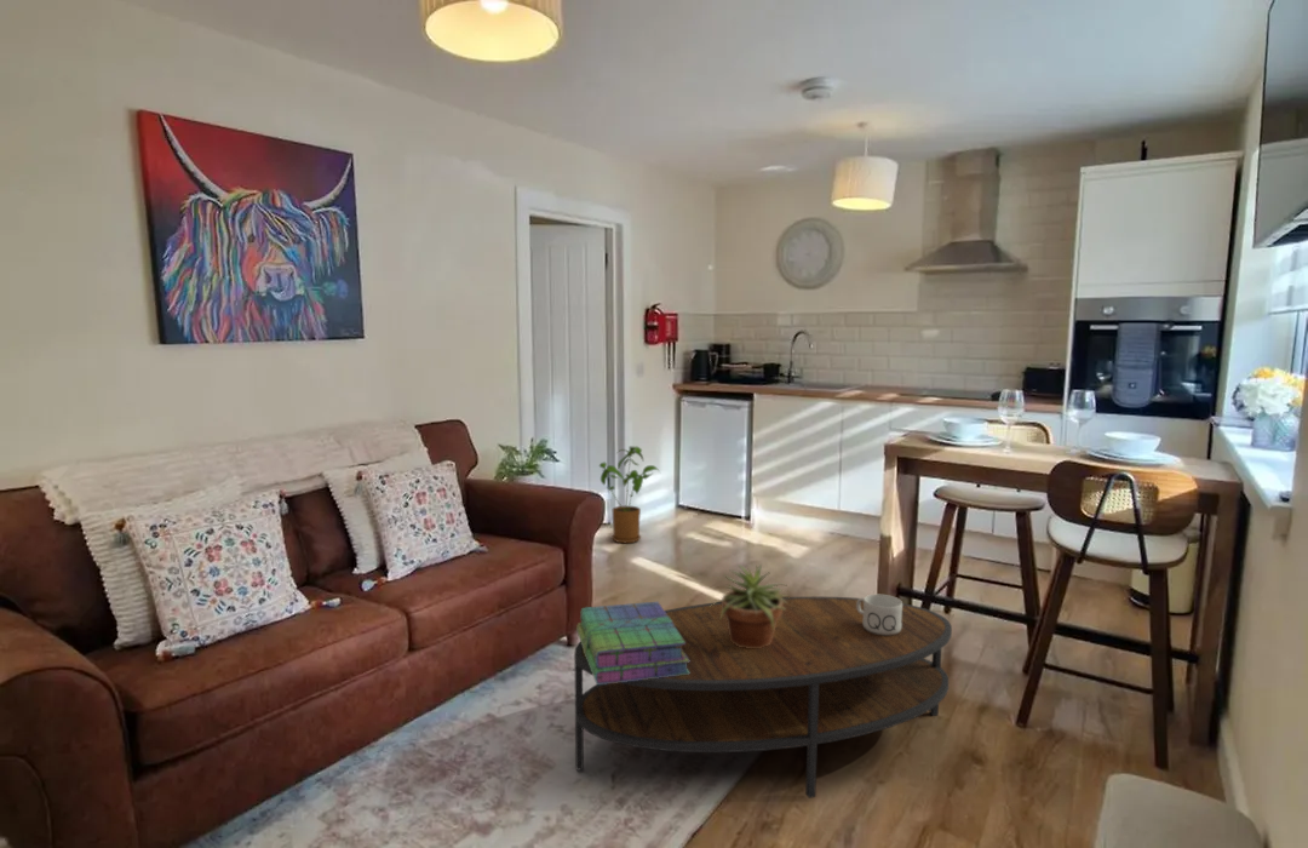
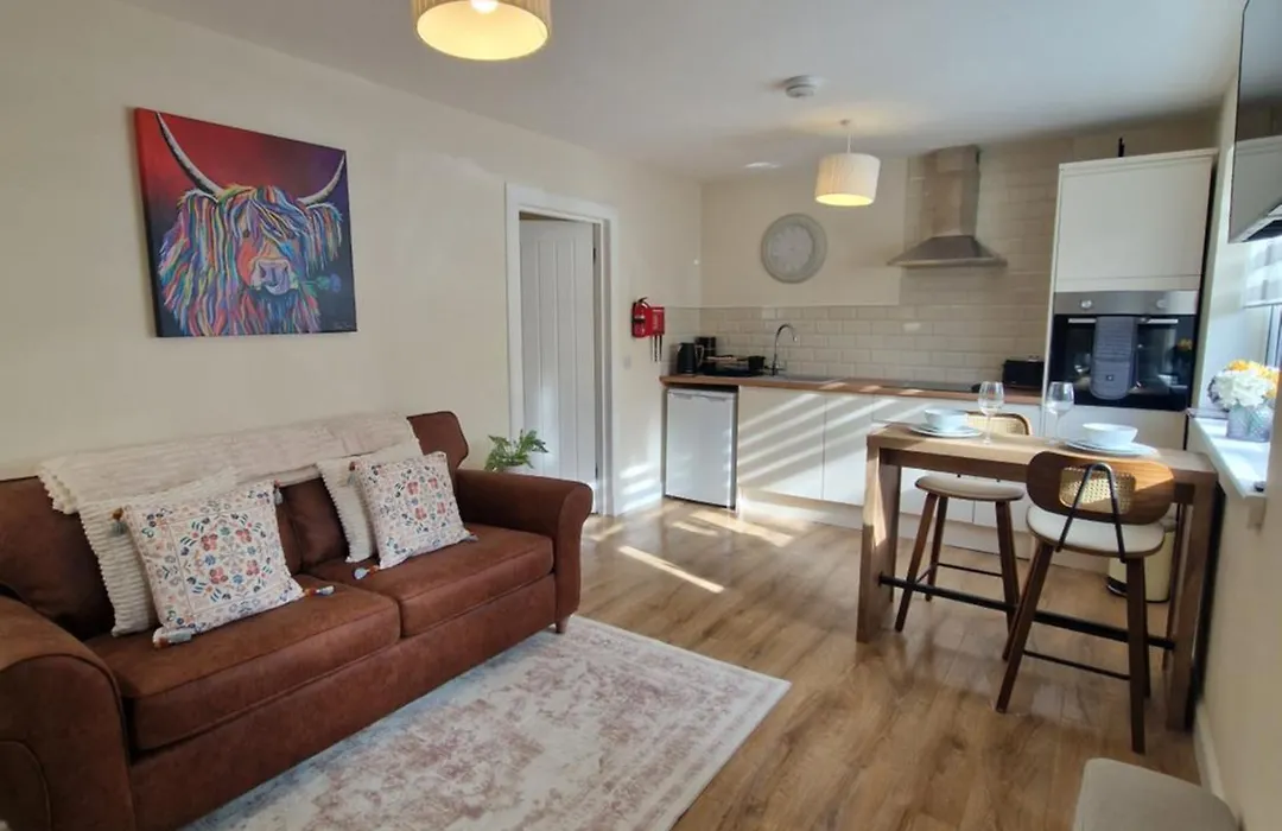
- house plant [598,446,661,544]
- stack of books [575,601,690,684]
- coffee table [573,596,953,800]
- mug [856,594,903,636]
- potted plant [710,563,791,648]
